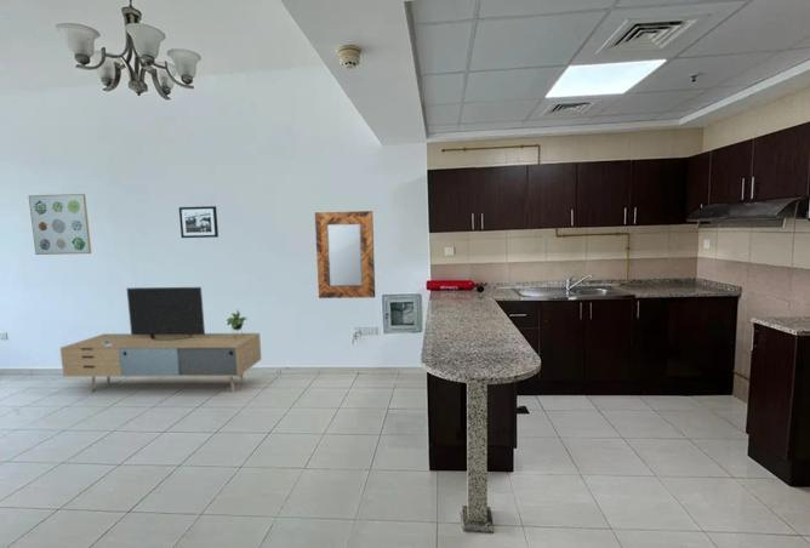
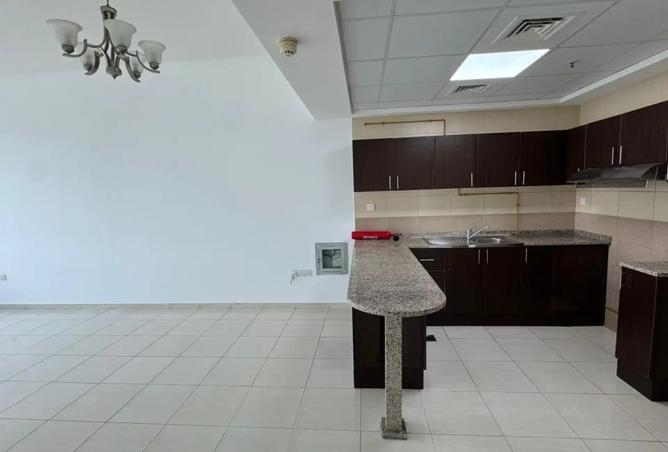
- wall art [27,193,92,256]
- picture frame [178,205,219,239]
- home mirror [314,210,376,299]
- media console [59,286,262,393]
